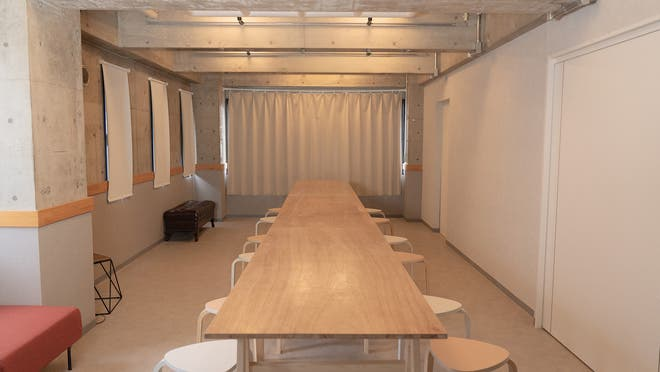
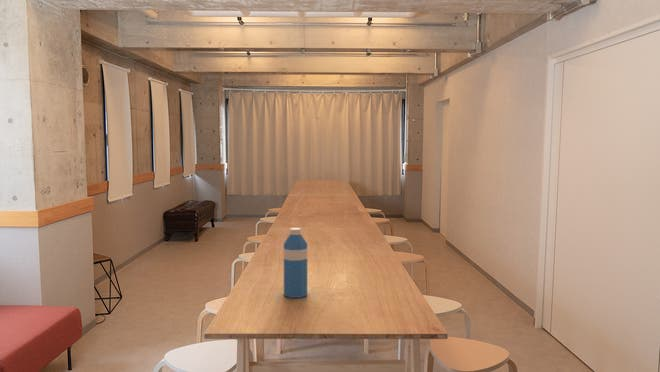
+ water bottle [283,227,308,299]
